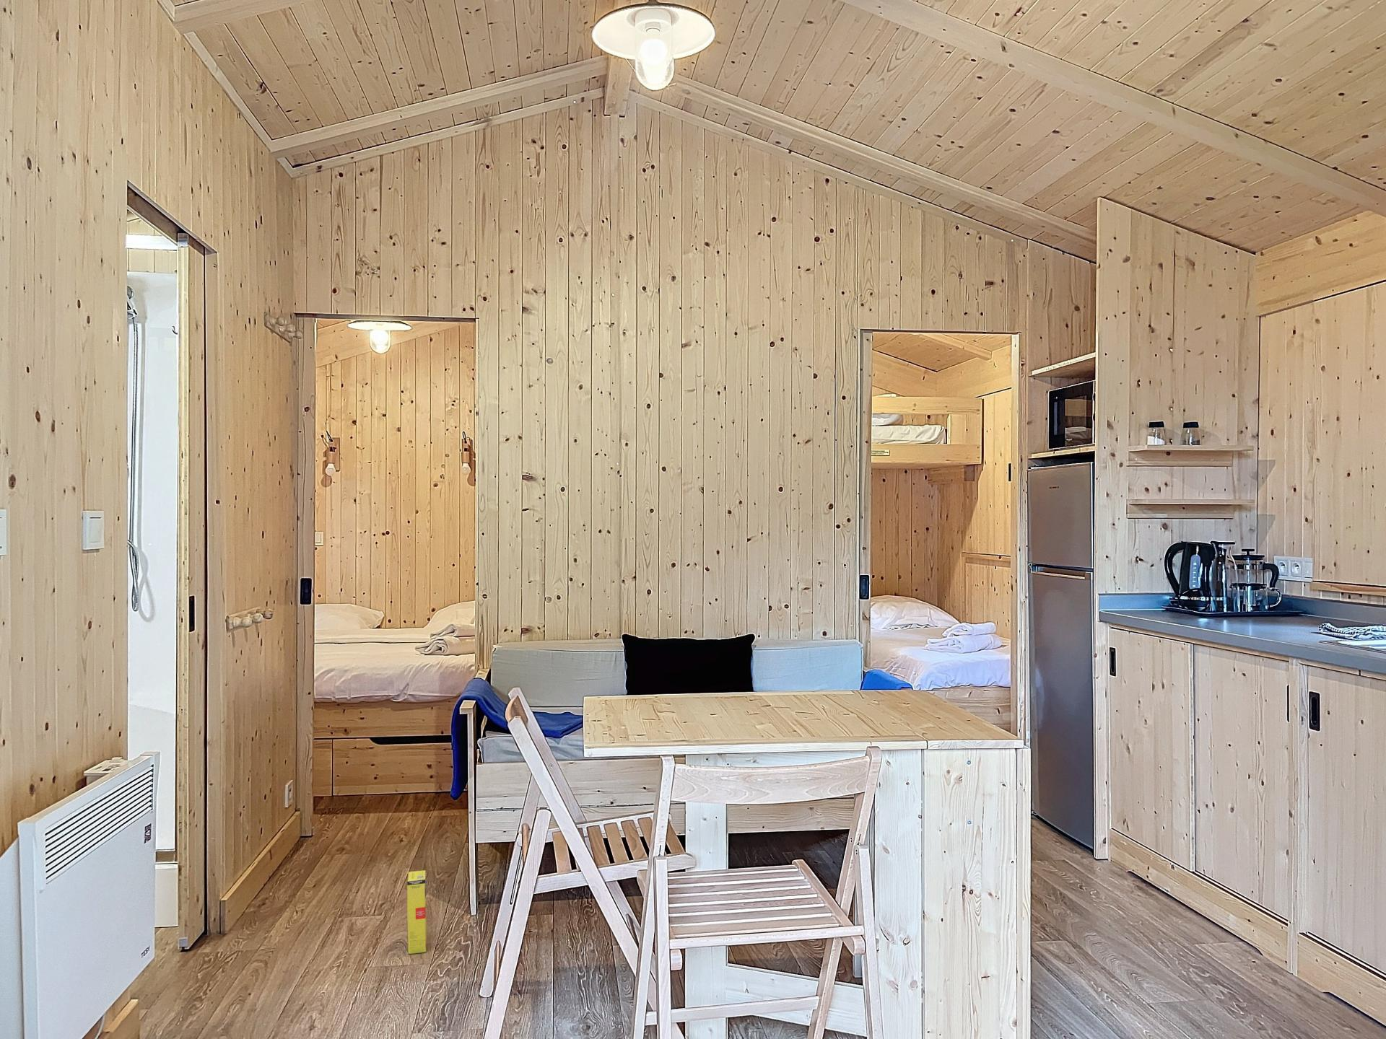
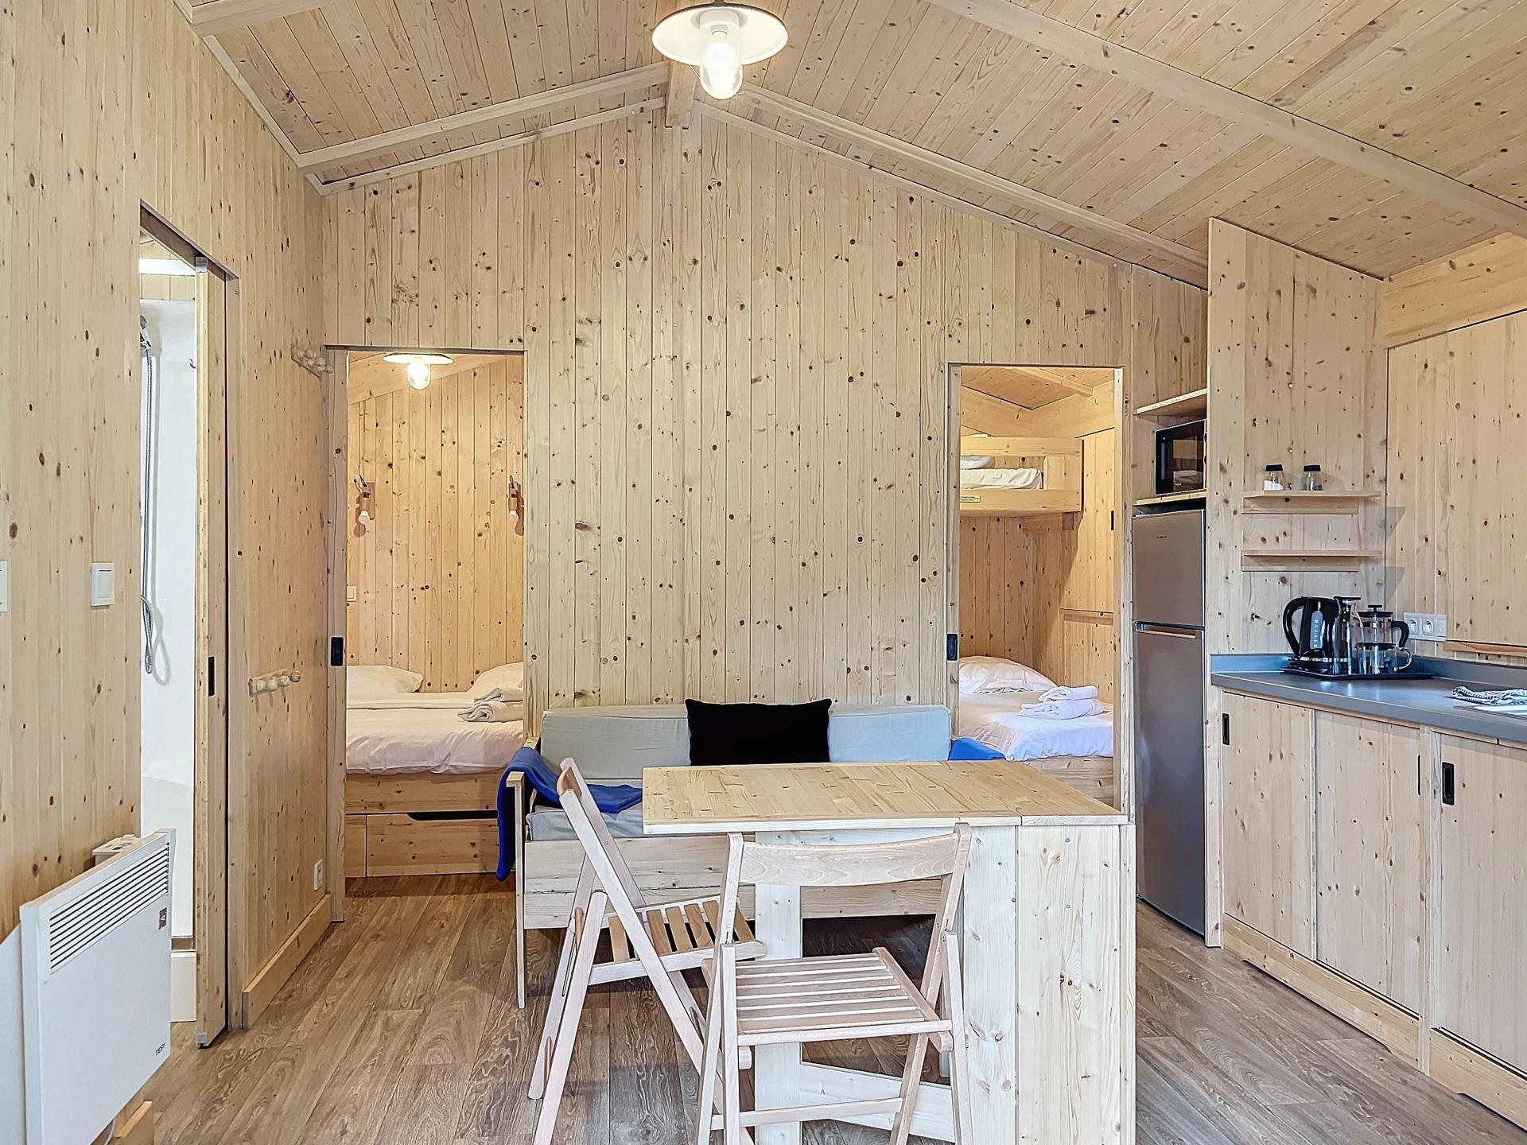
- box [406,870,428,955]
